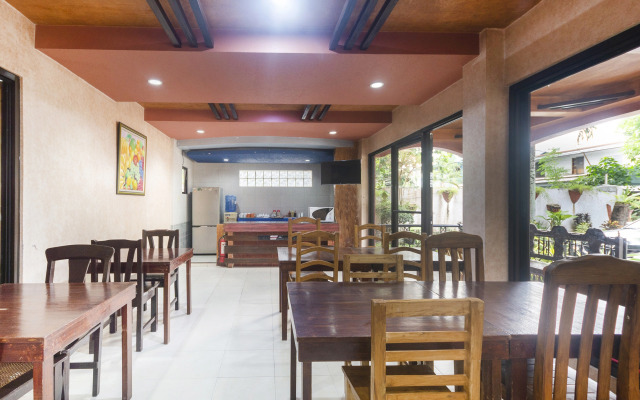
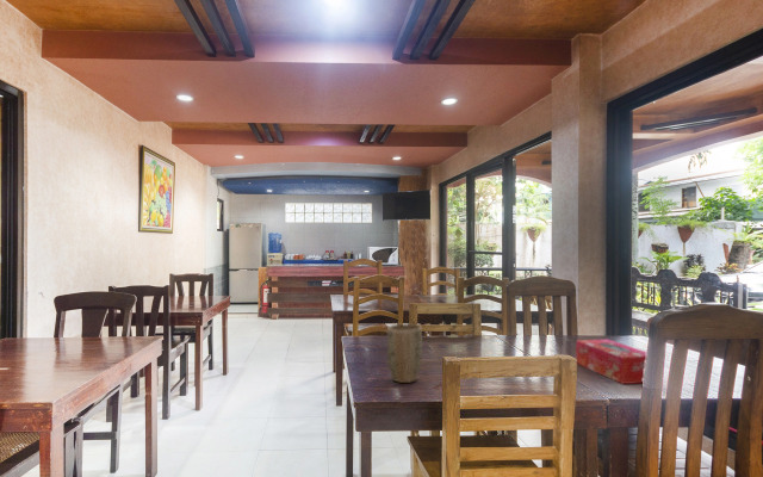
+ tissue box [575,337,647,385]
+ plant pot [386,323,423,384]
